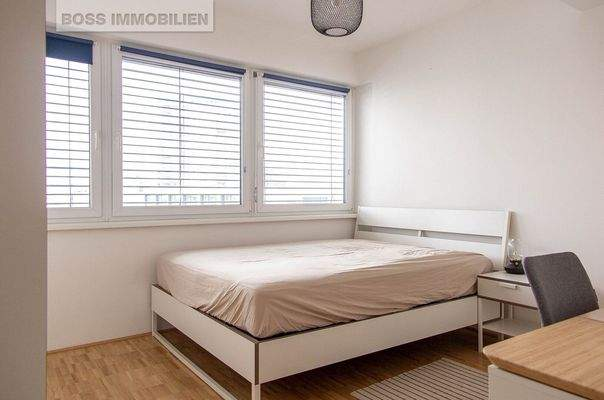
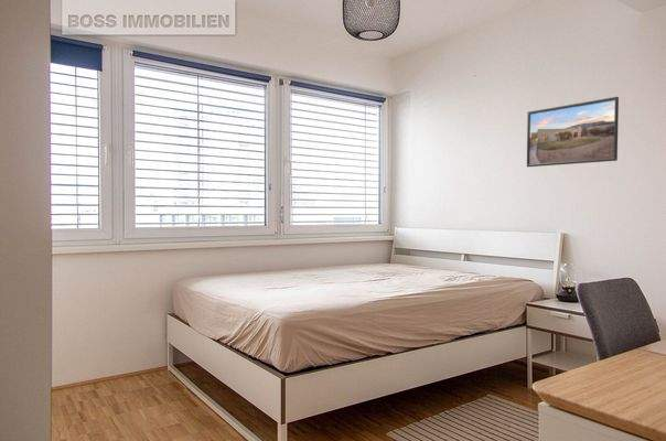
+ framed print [526,96,620,168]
